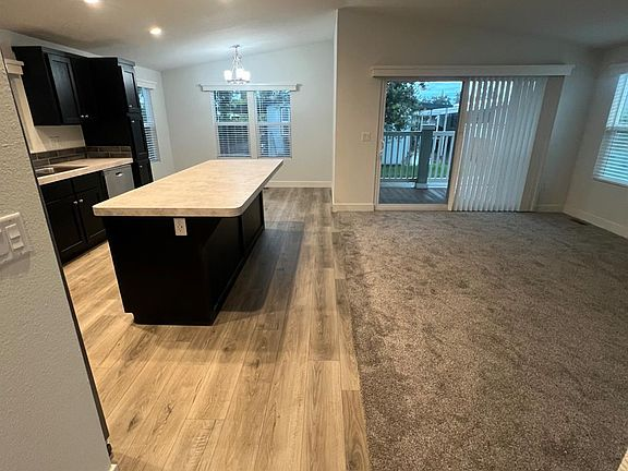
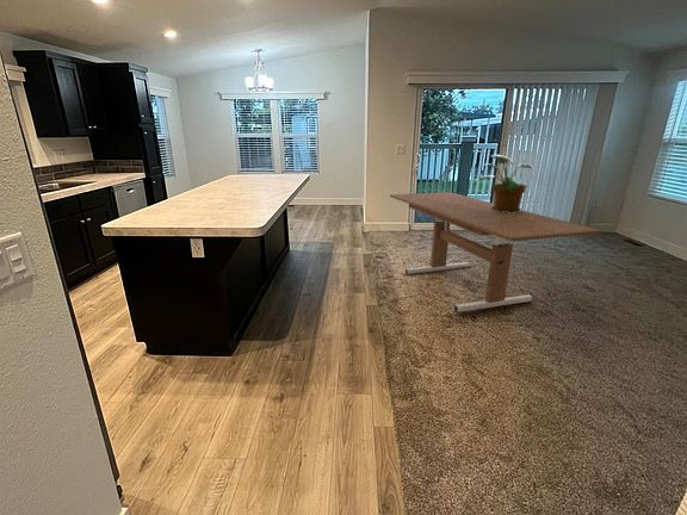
+ dining table [389,191,602,314]
+ potted plant [474,154,536,213]
